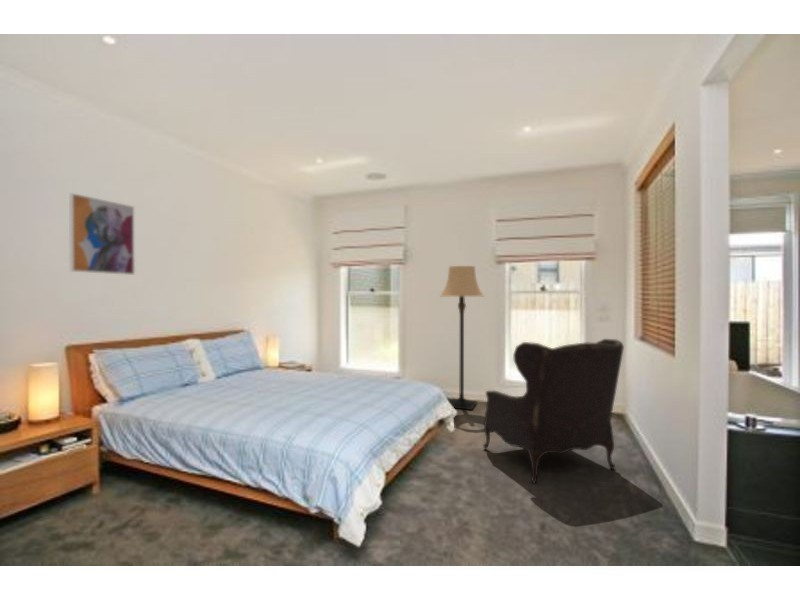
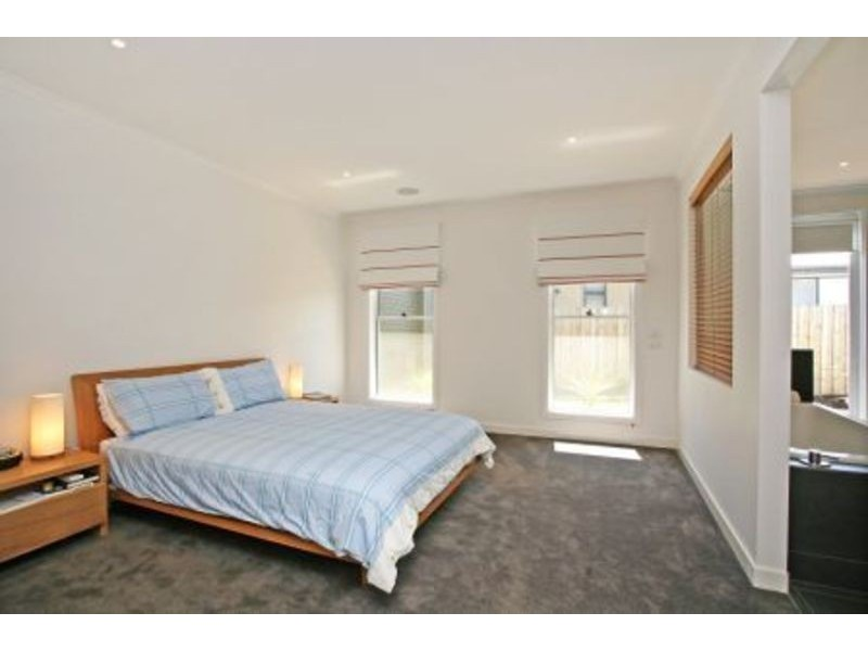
- wall art [68,192,136,276]
- armchair [482,338,625,485]
- lamp [439,265,485,411]
